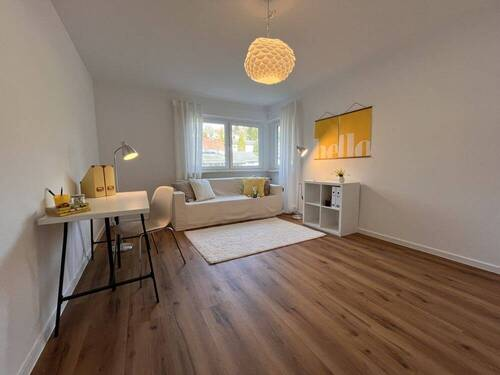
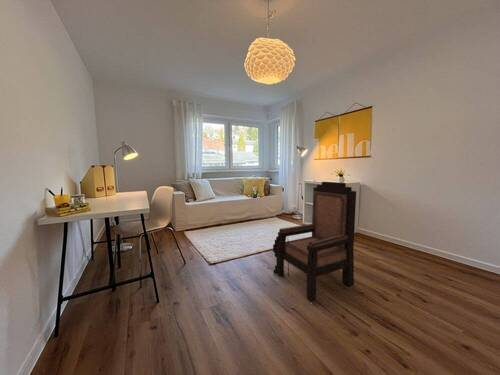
+ armchair [272,181,357,302]
